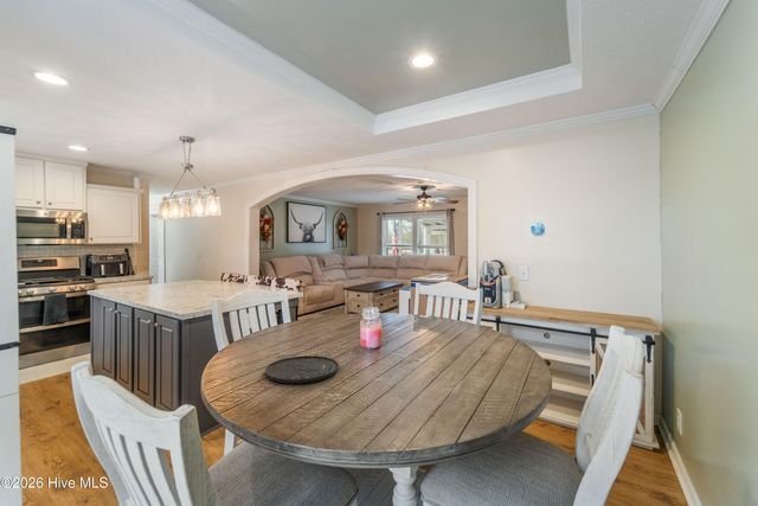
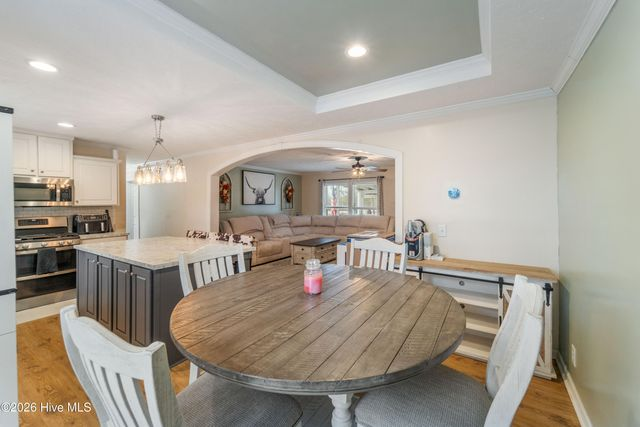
- plate [264,354,340,384]
